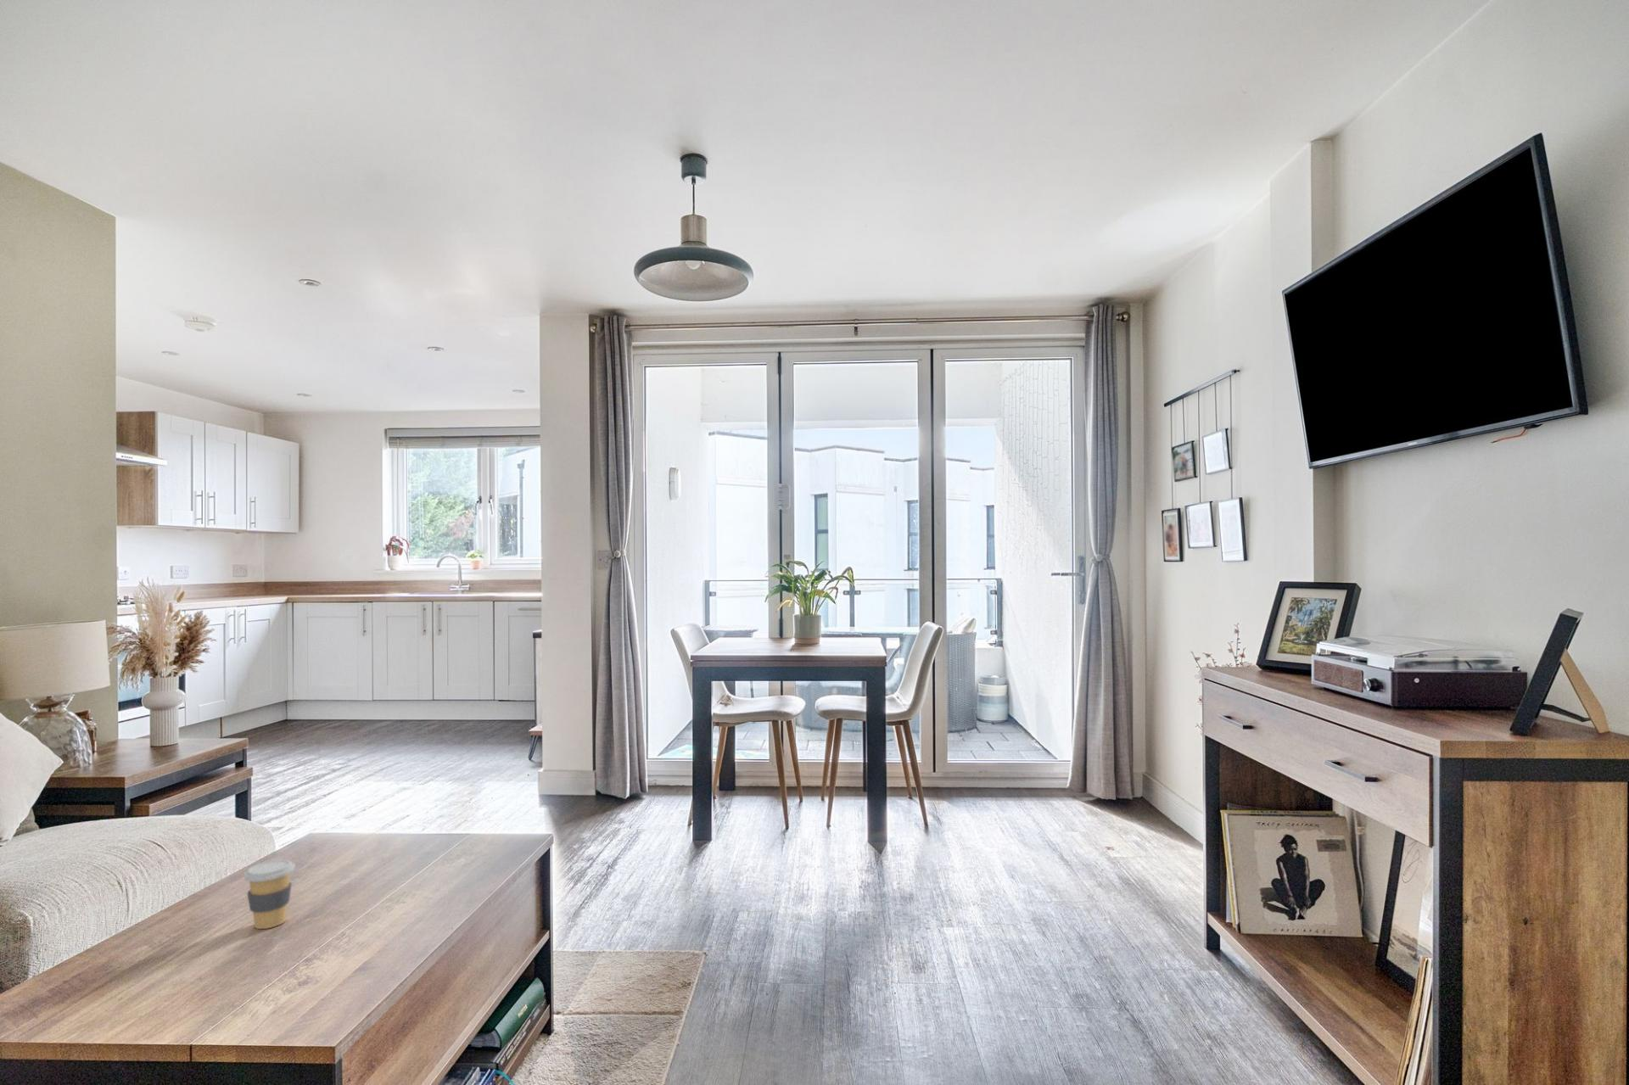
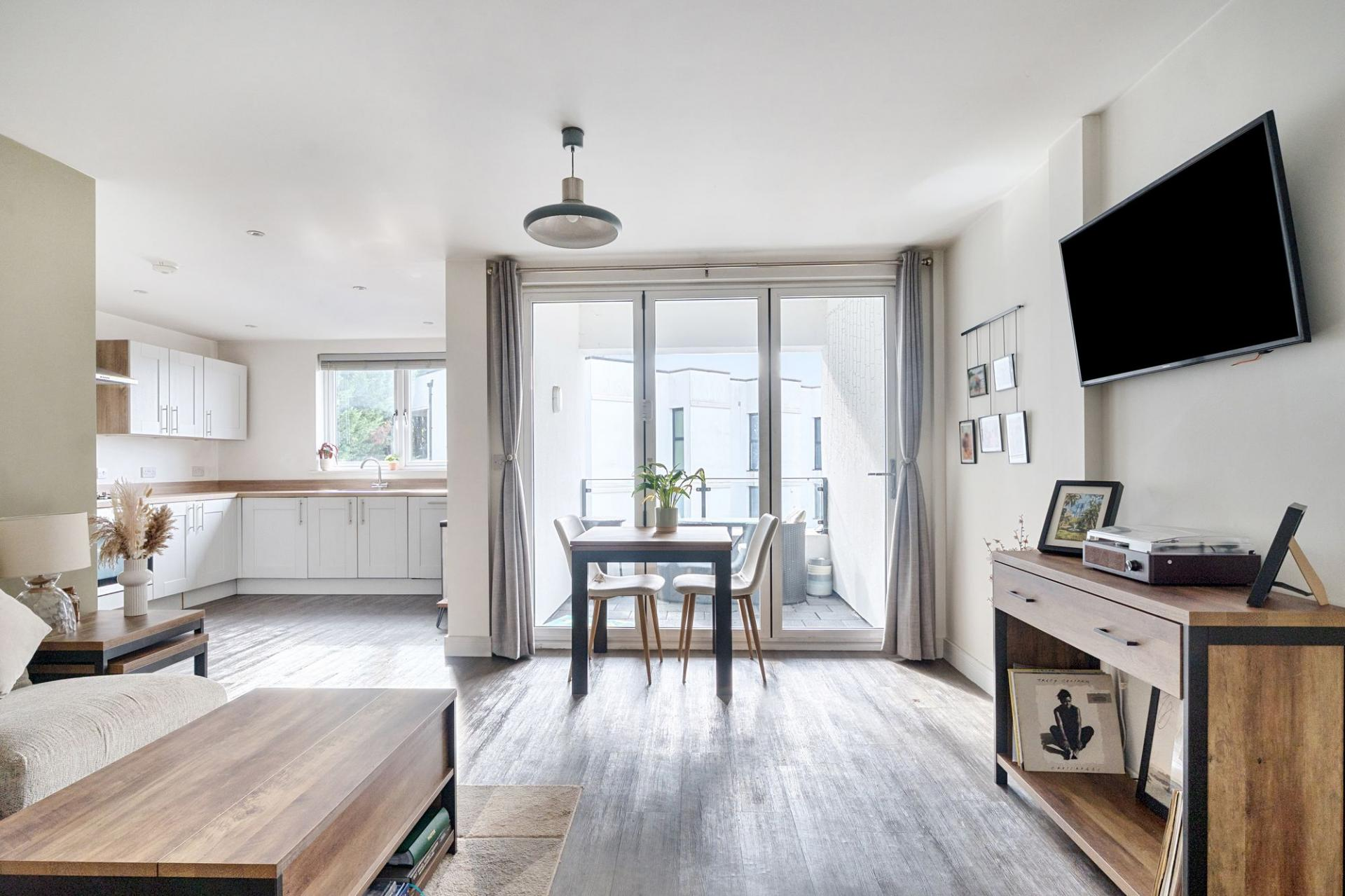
- coffee cup [242,859,296,930]
